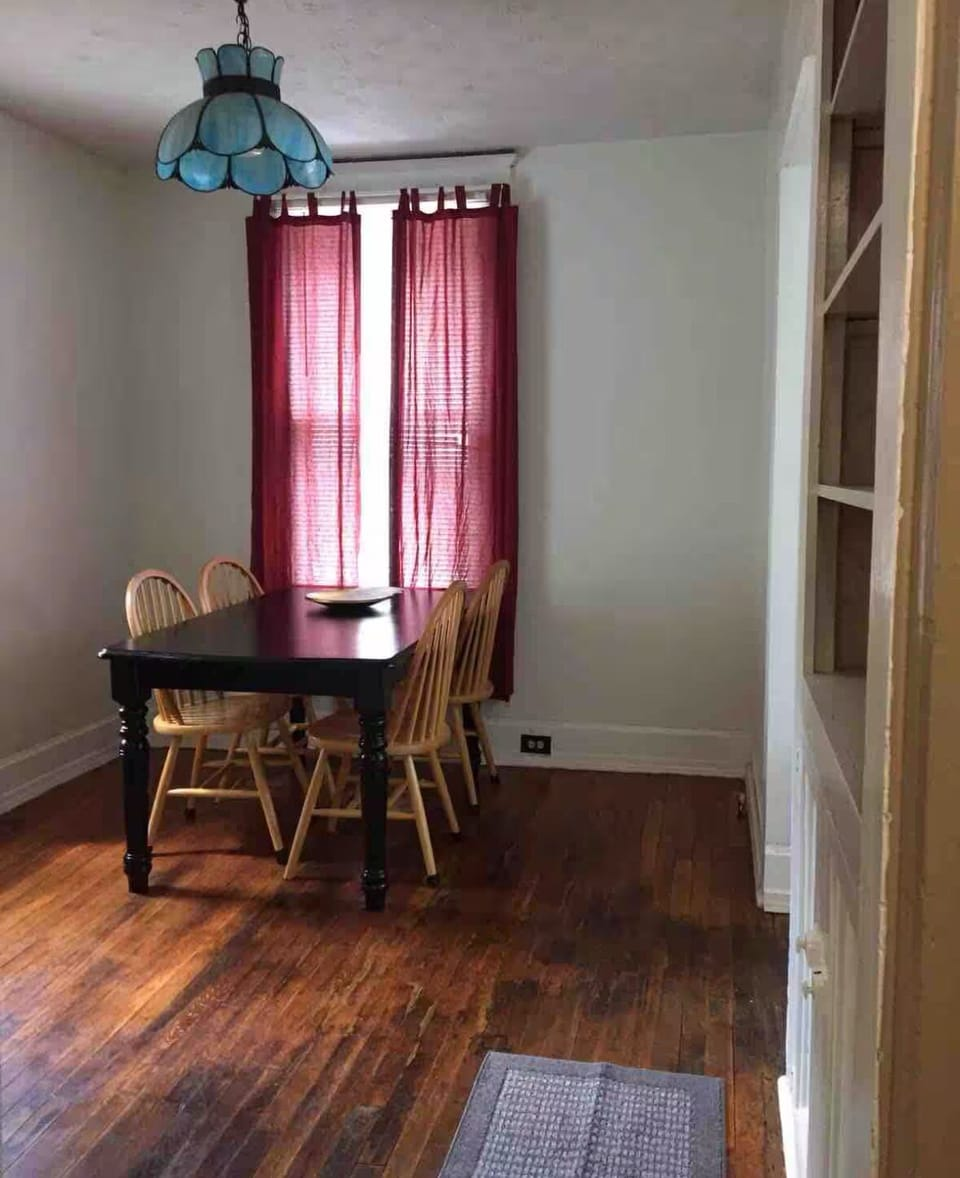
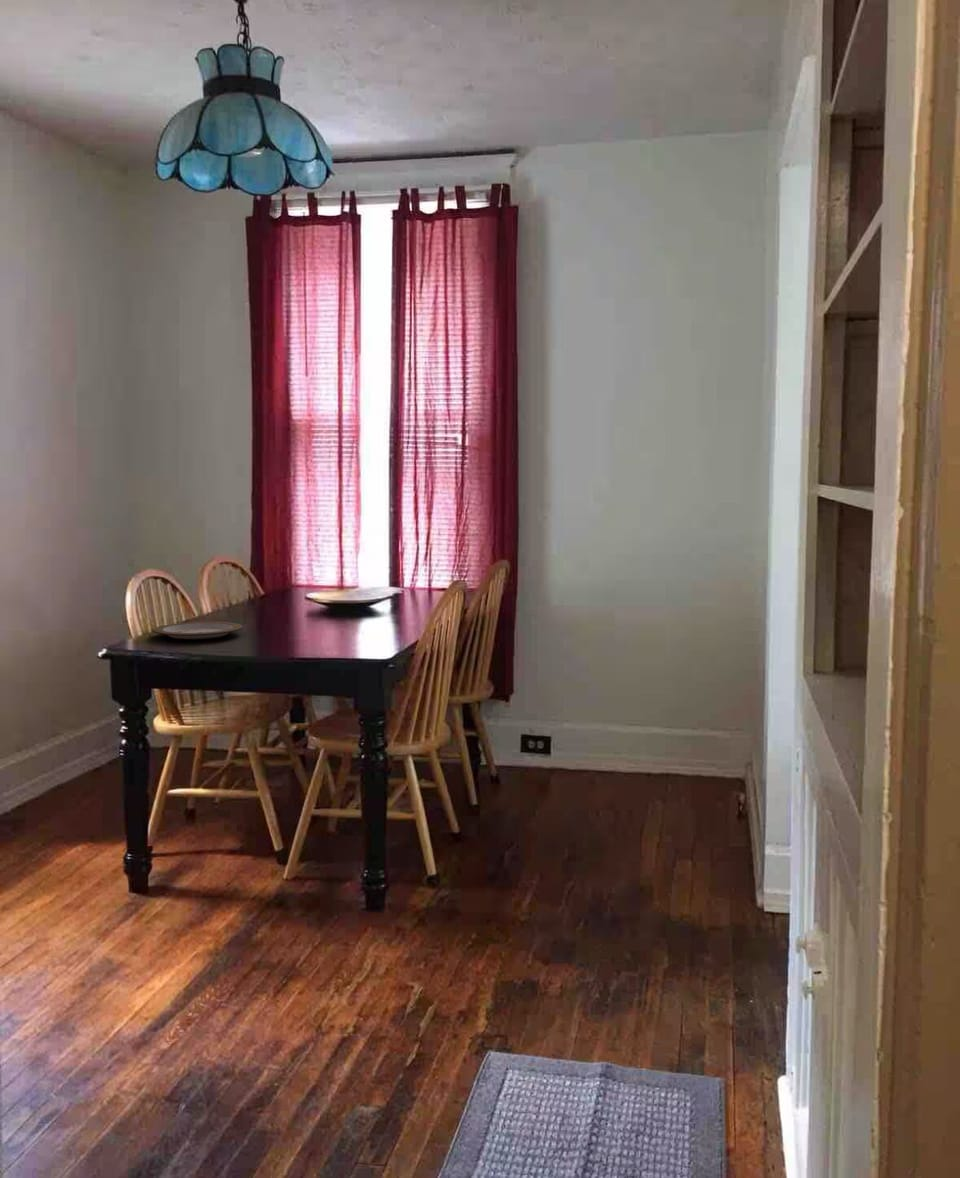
+ plate [152,621,244,641]
